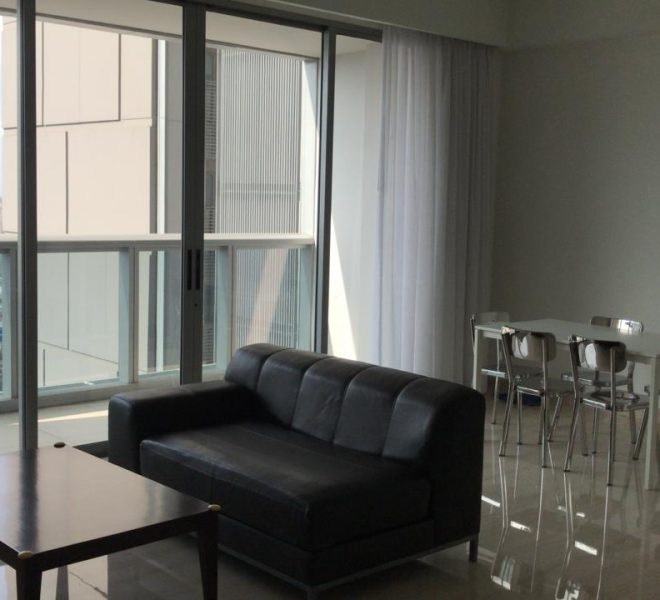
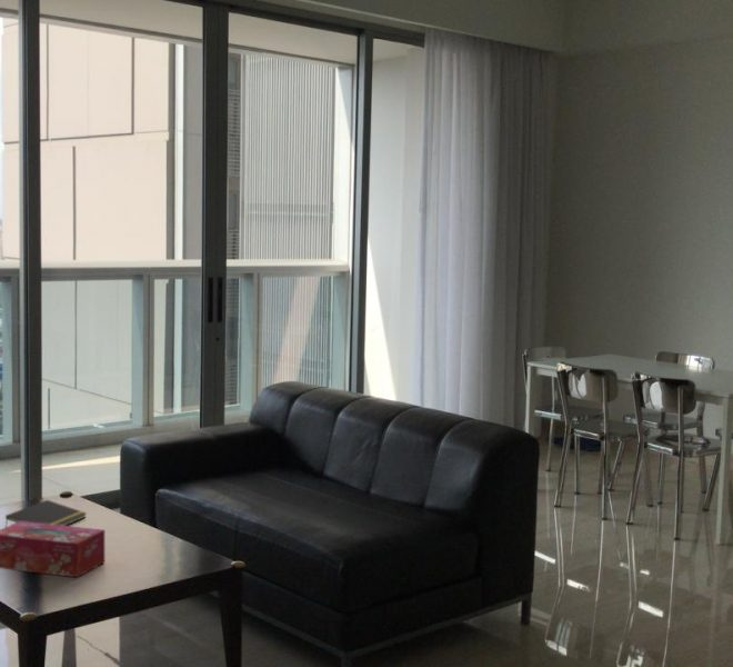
+ notepad [4,499,88,528]
+ tissue box [0,521,106,578]
